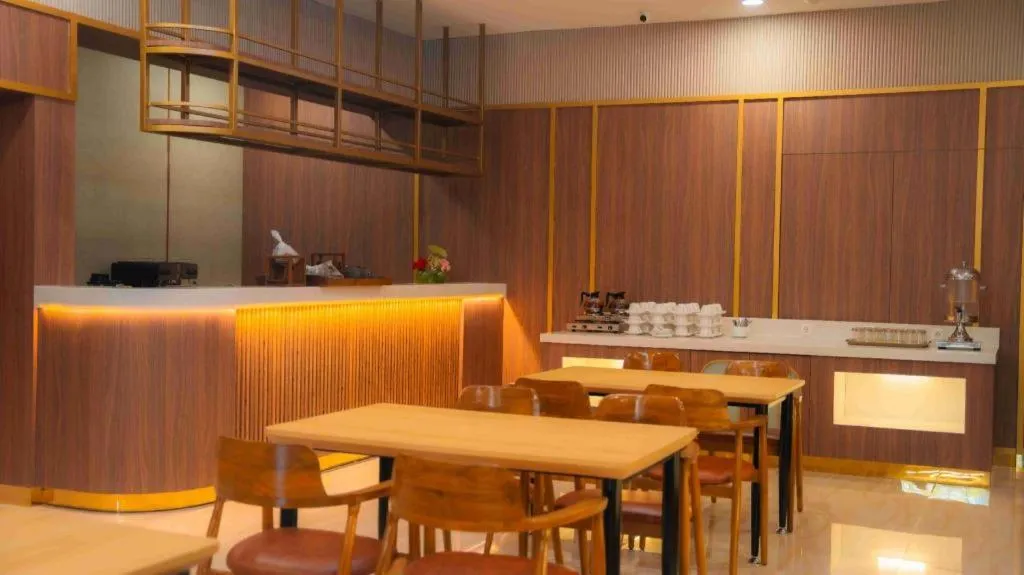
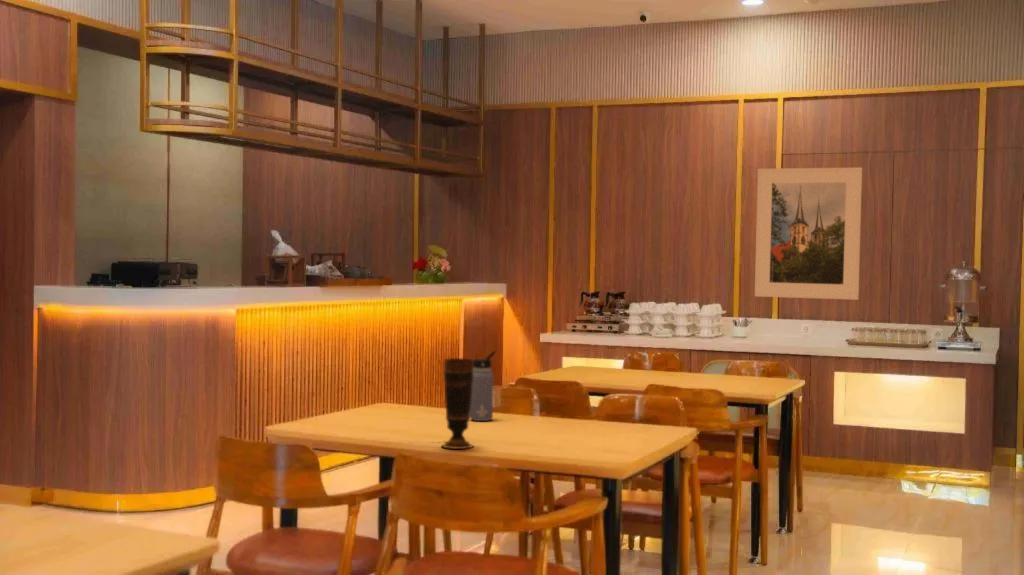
+ vase [440,357,475,450]
+ water bottle [470,350,497,422]
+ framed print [754,166,863,301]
